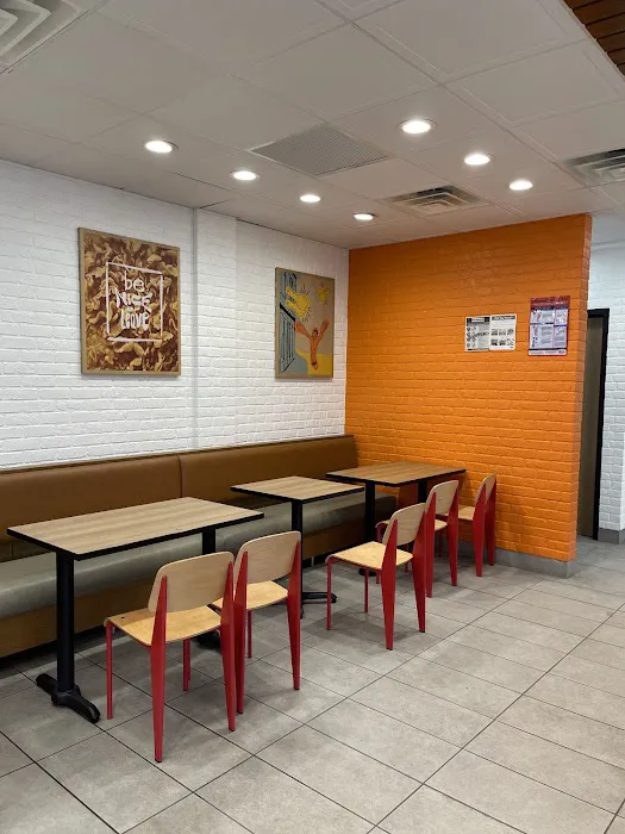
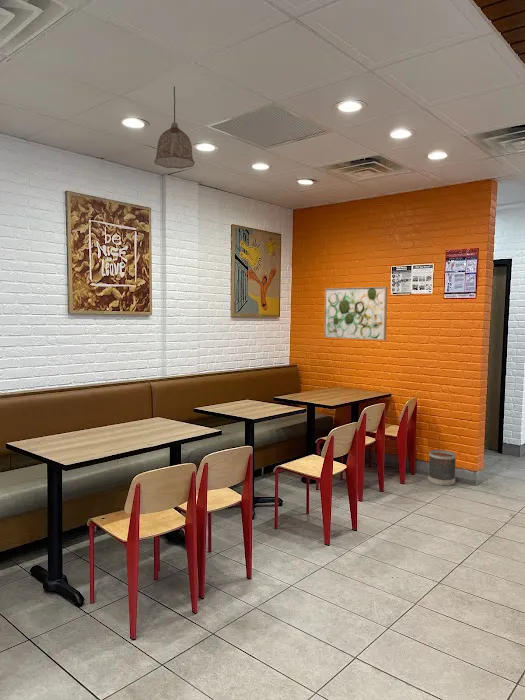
+ wall art [323,286,388,341]
+ pendant lamp [153,86,196,169]
+ wastebasket [427,449,457,487]
